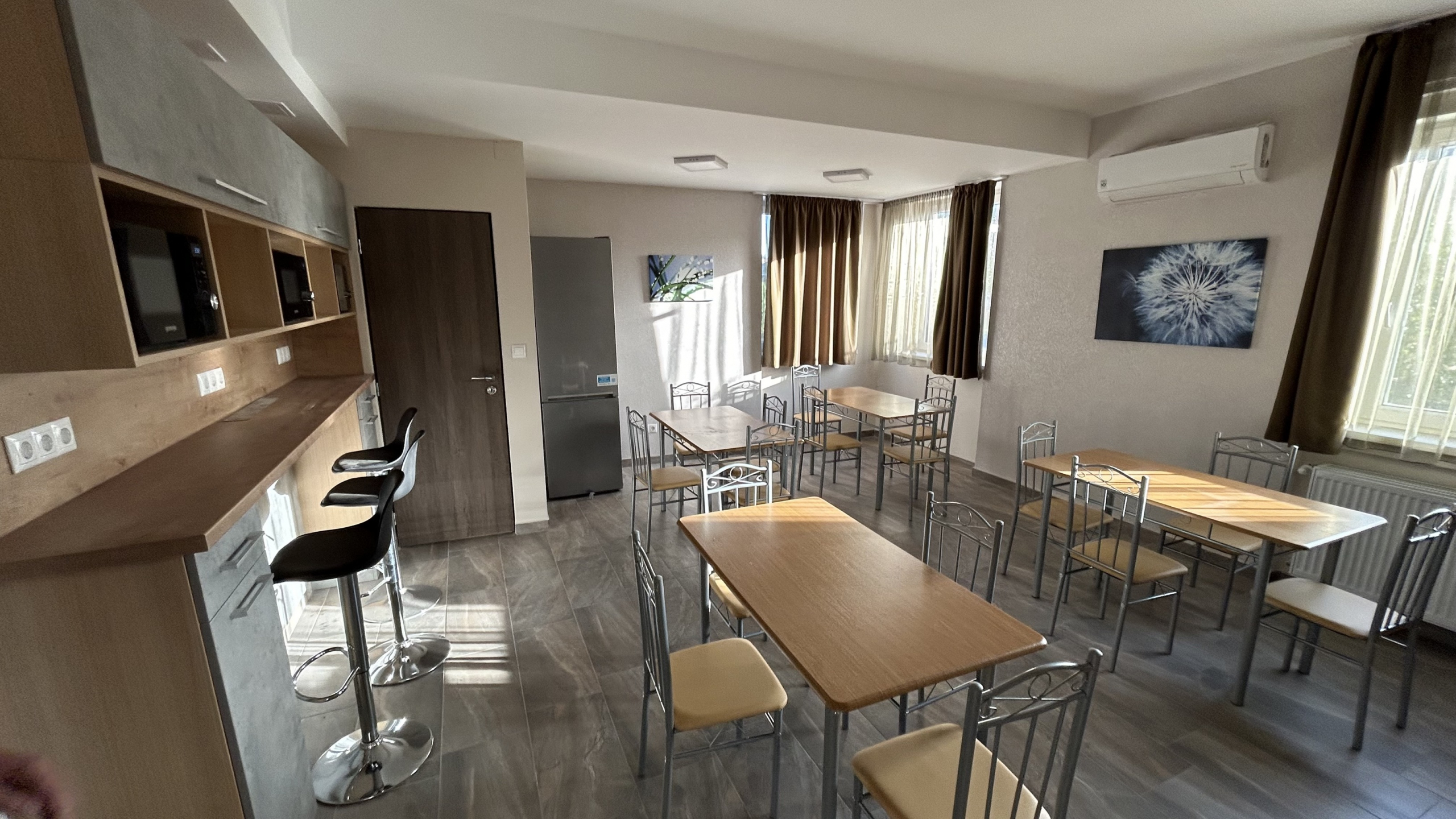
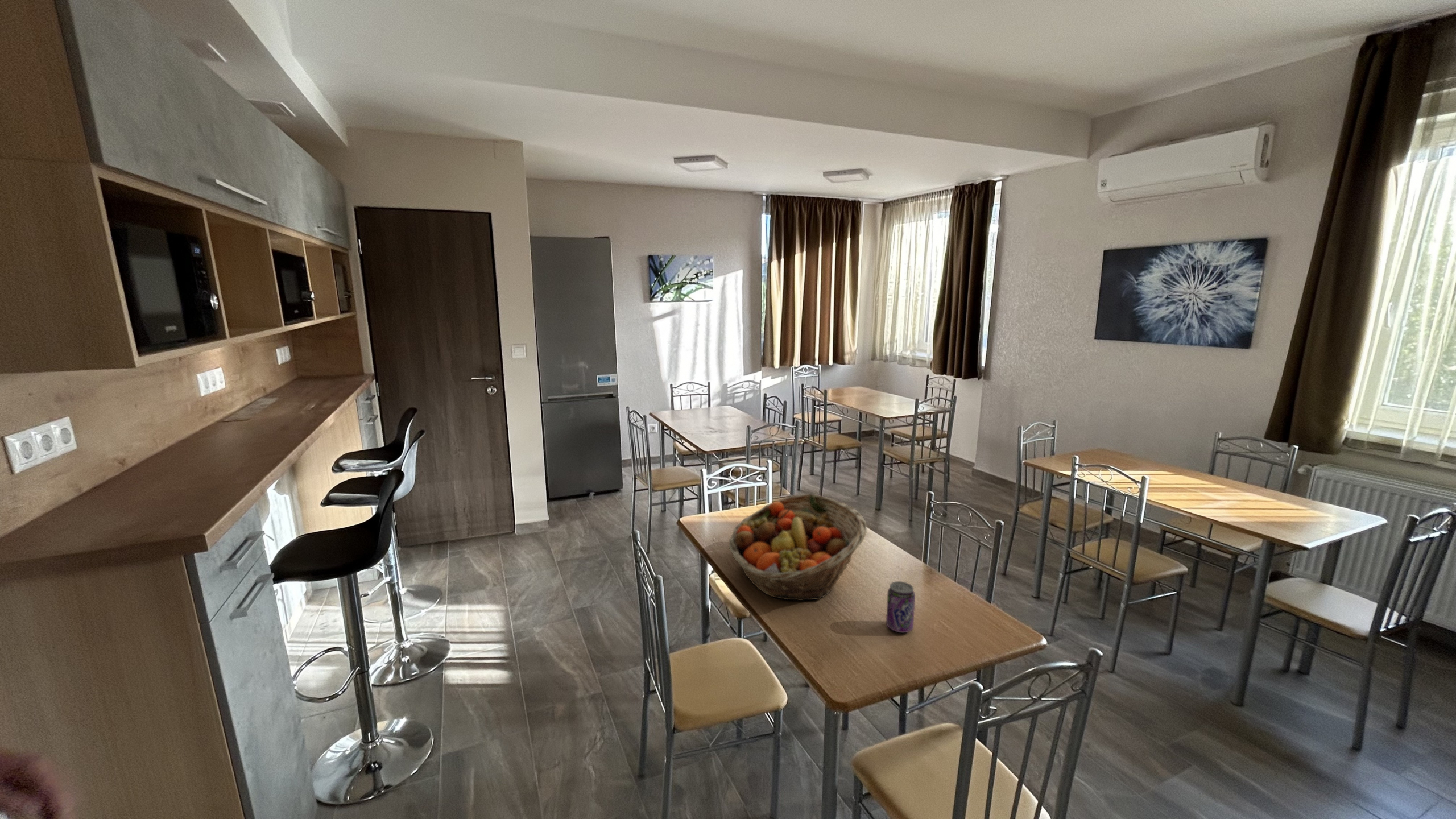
+ beverage can [886,581,916,633]
+ fruit basket [728,493,867,601]
